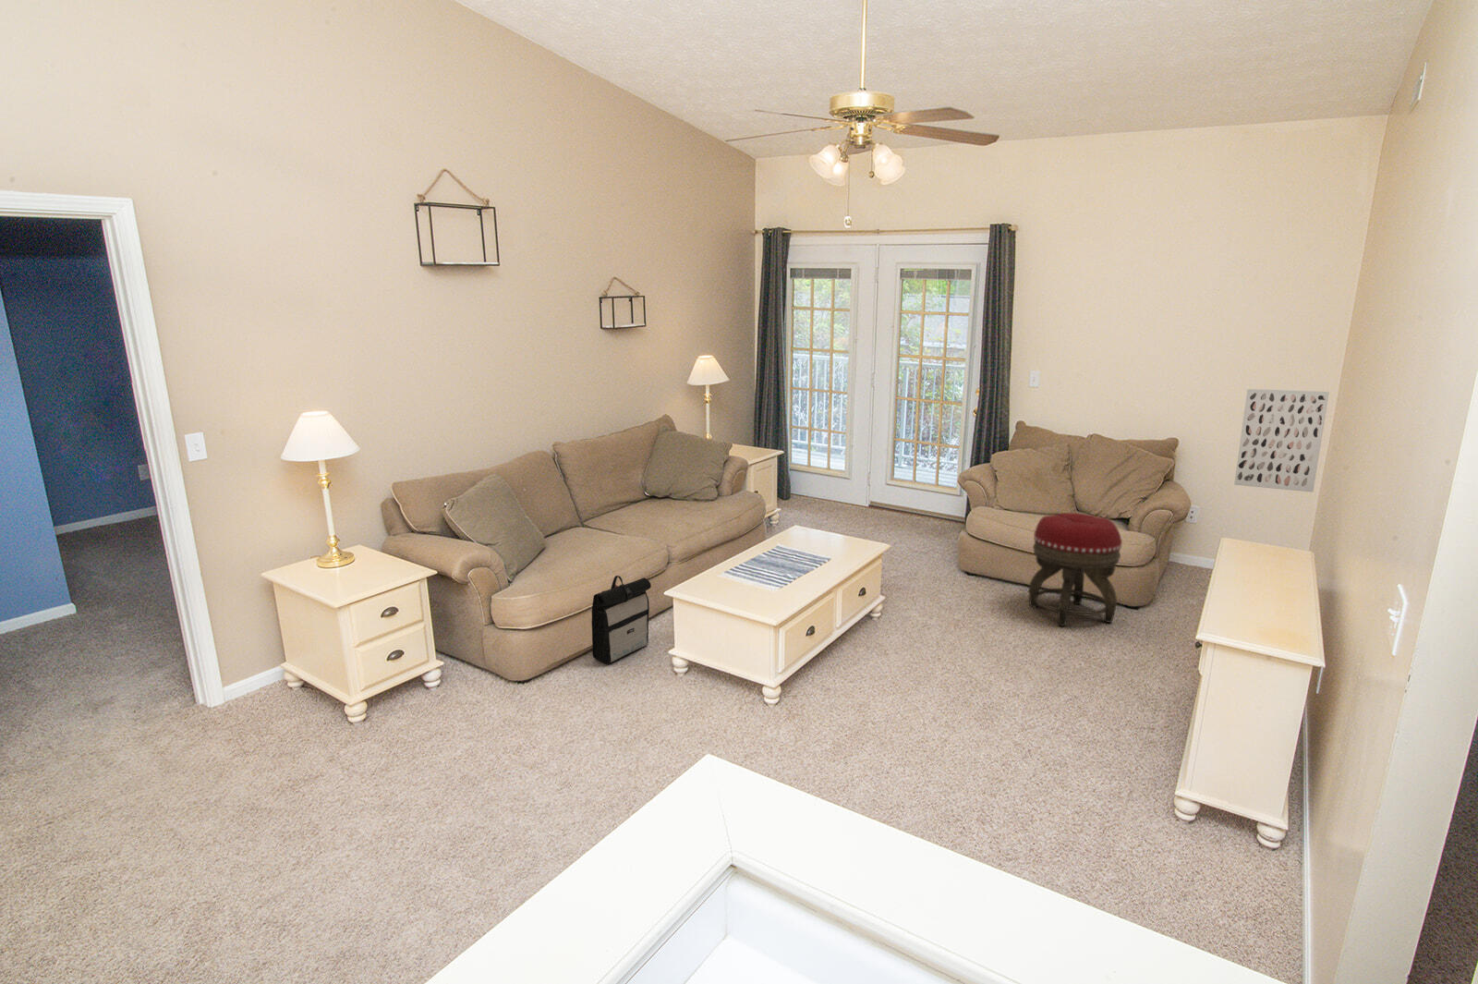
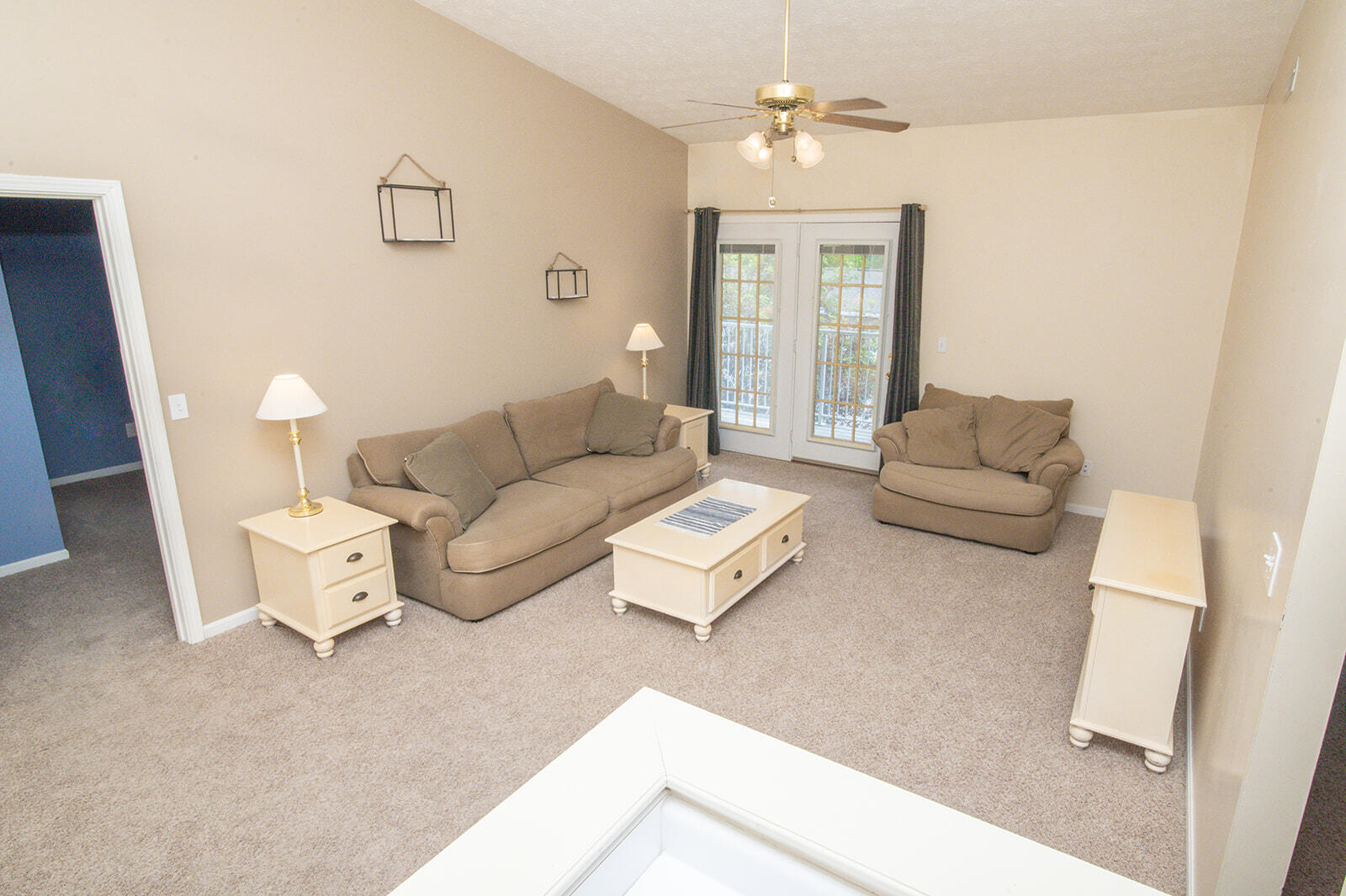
- footstool [1028,512,1123,627]
- backpack [591,574,652,664]
- wall art [1233,388,1330,493]
